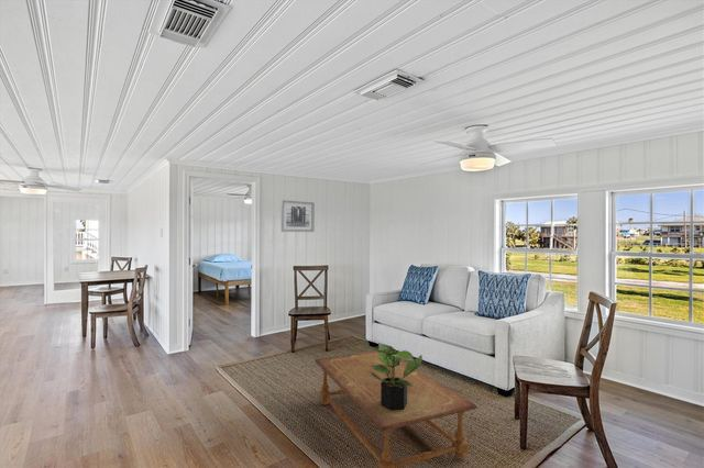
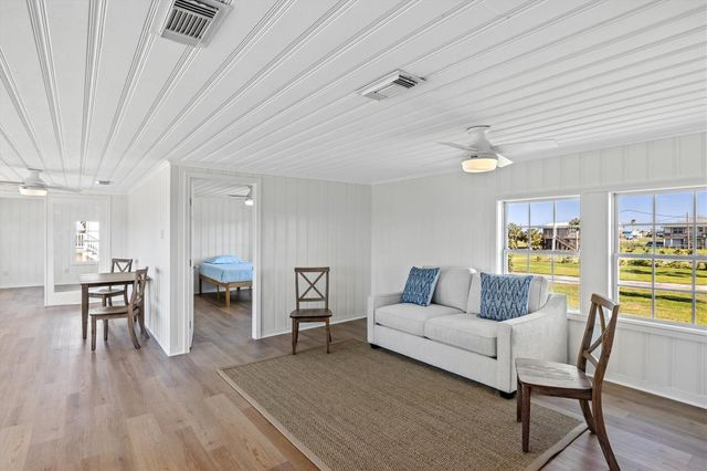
- potted plant [369,342,424,411]
- wall art [280,199,316,233]
- coffee table [314,350,479,468]
